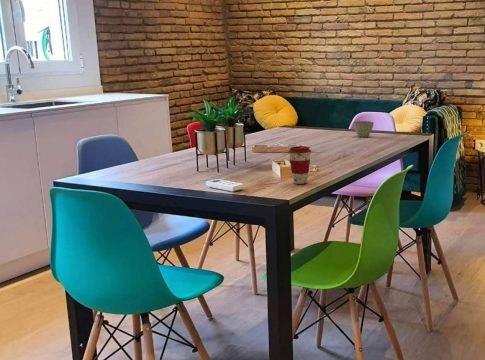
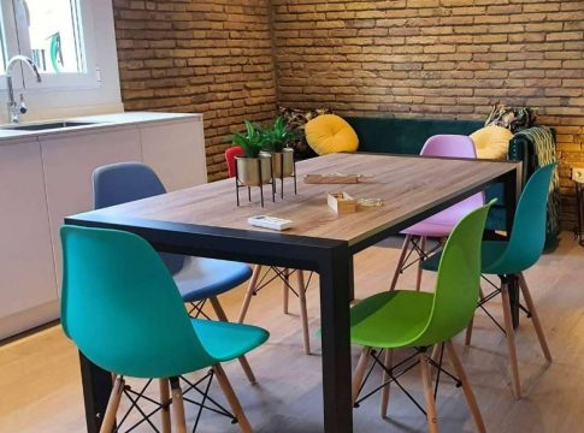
- coffee cup [288,145,312,185]
- flower pot [352,120,375,138]
